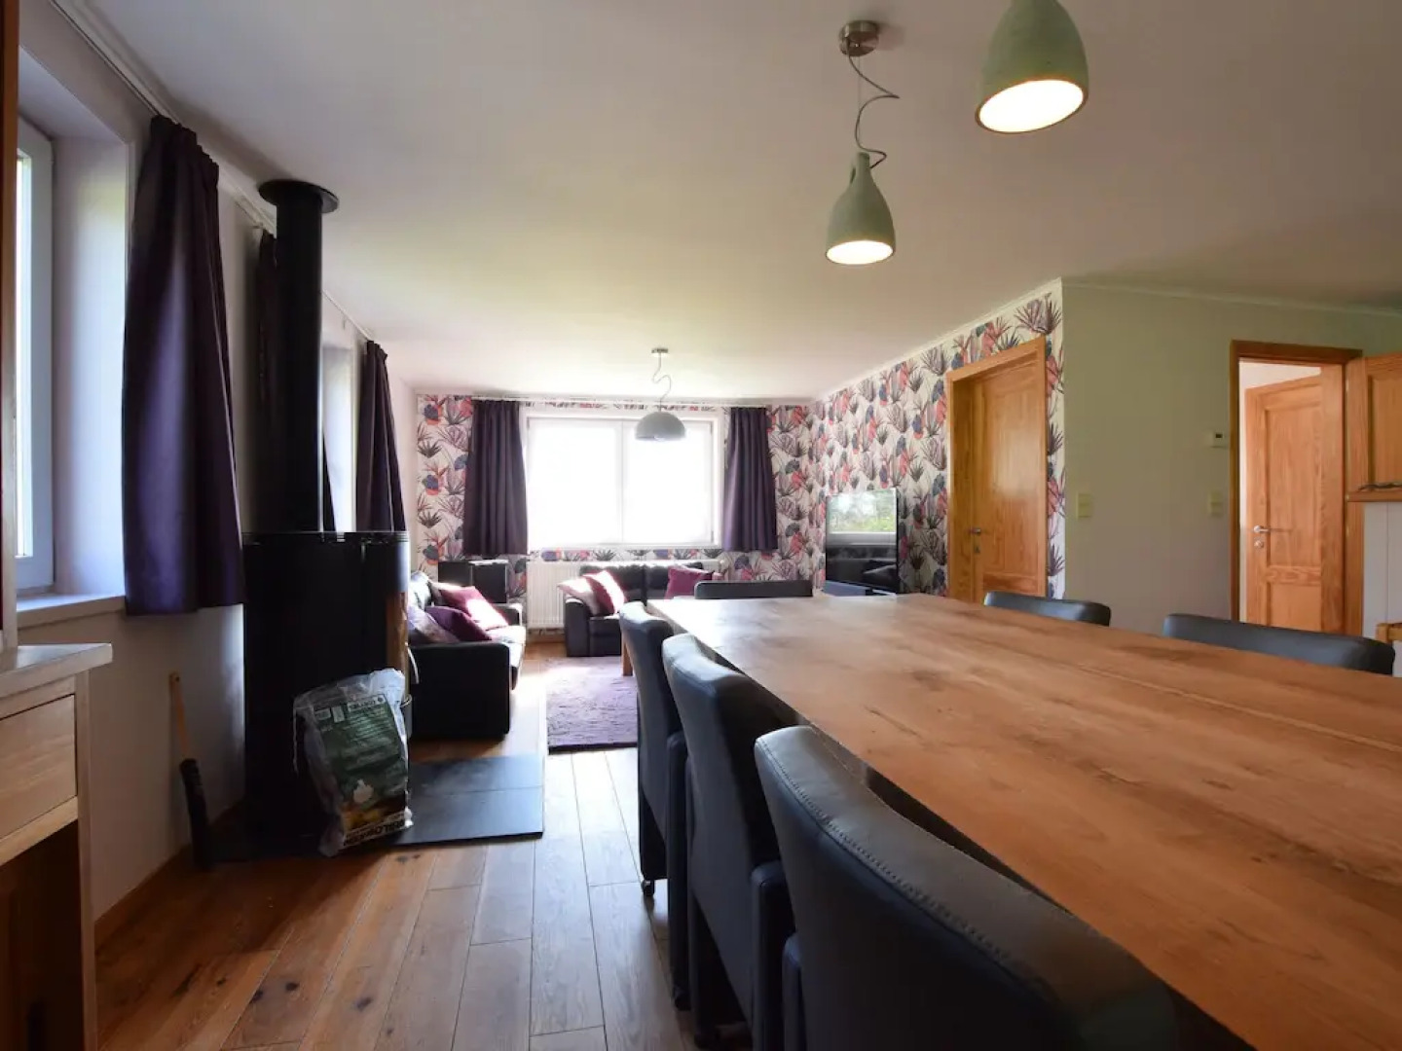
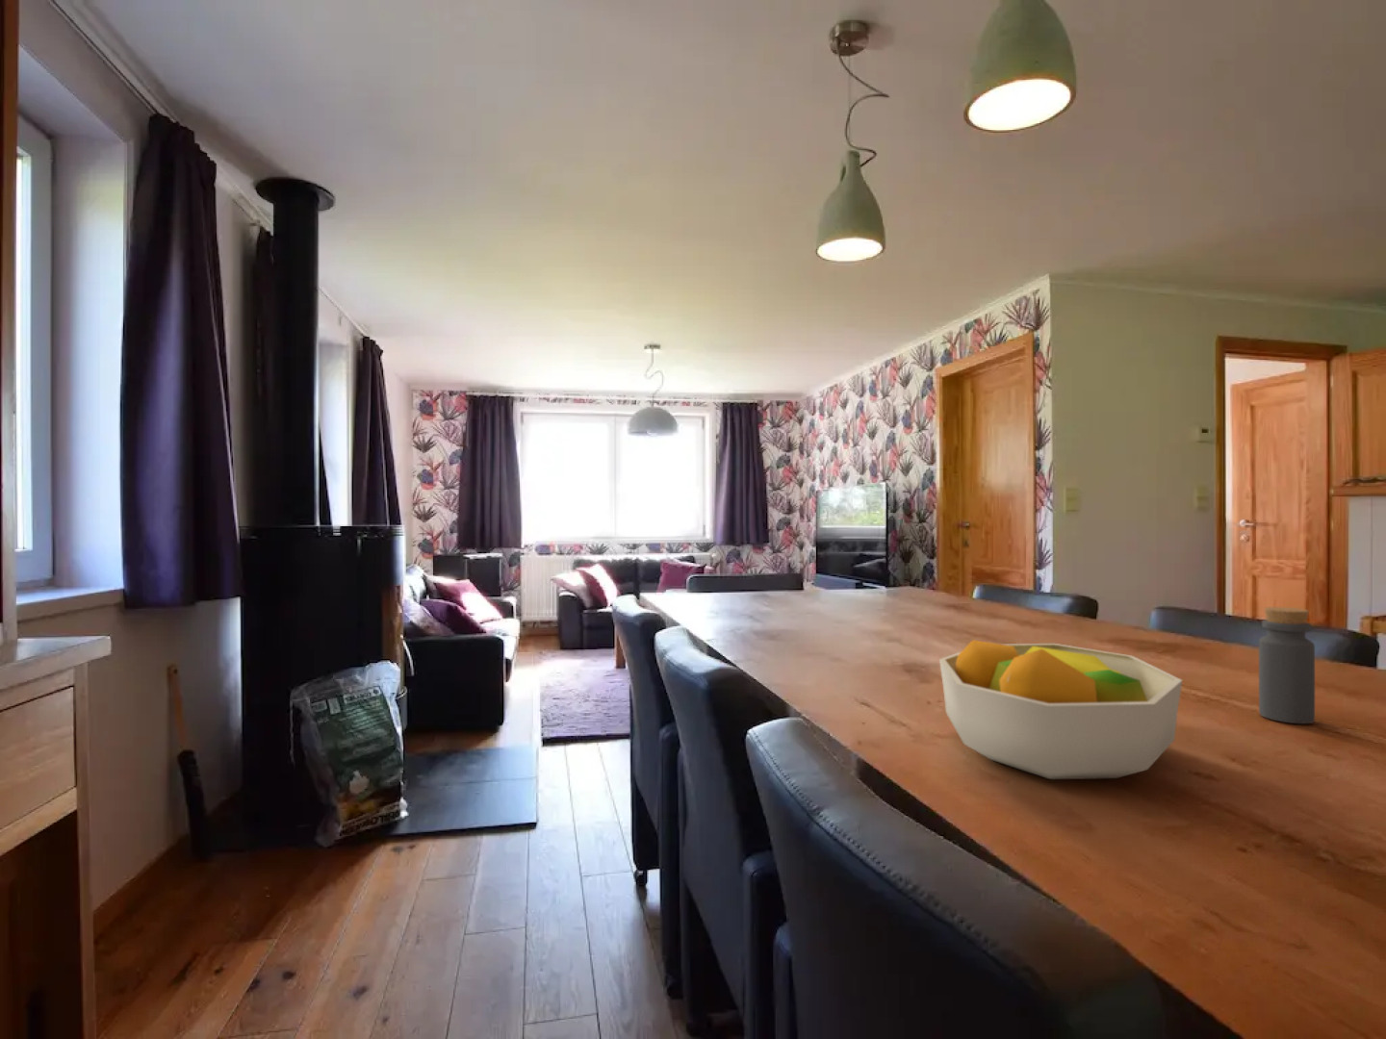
+ bottle [1258,606,1316,725]
+ fruit bowl [939,638,1183,780]
